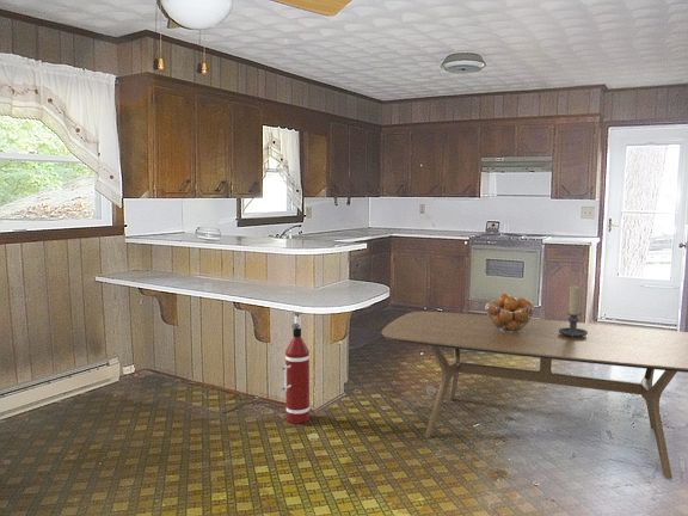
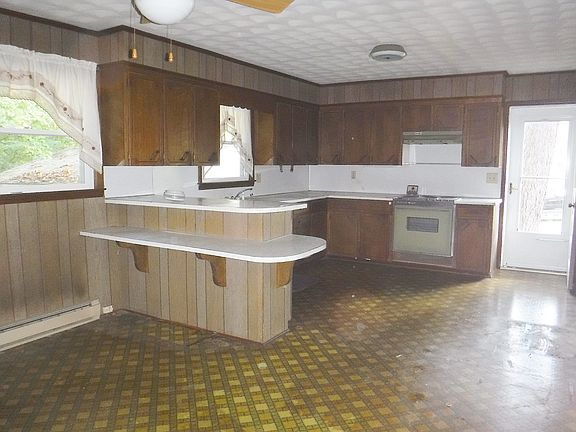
- fire extinguisher [281,311,311,424]
- candle holder [559,284,588,338]
- dining table [381,311,688,480]
- fruit basket [484,293,536,332]
